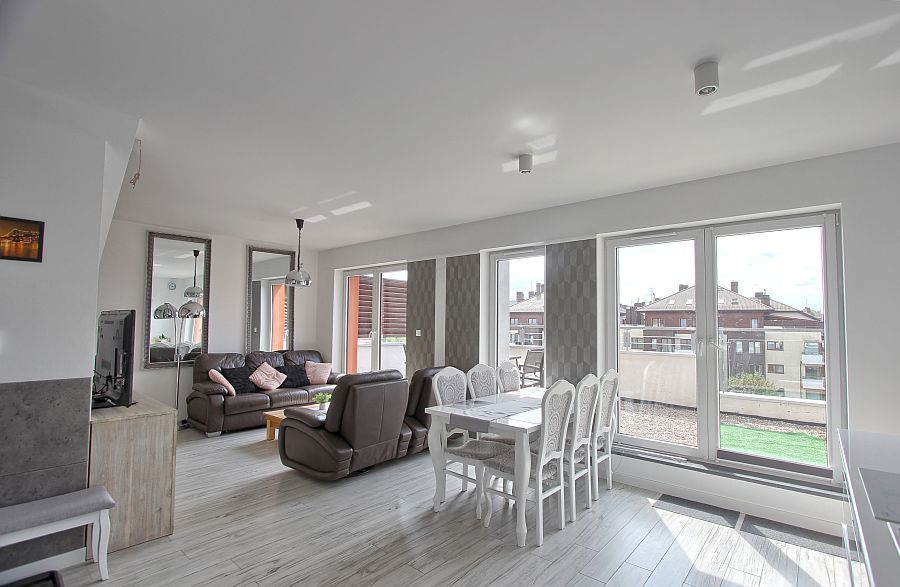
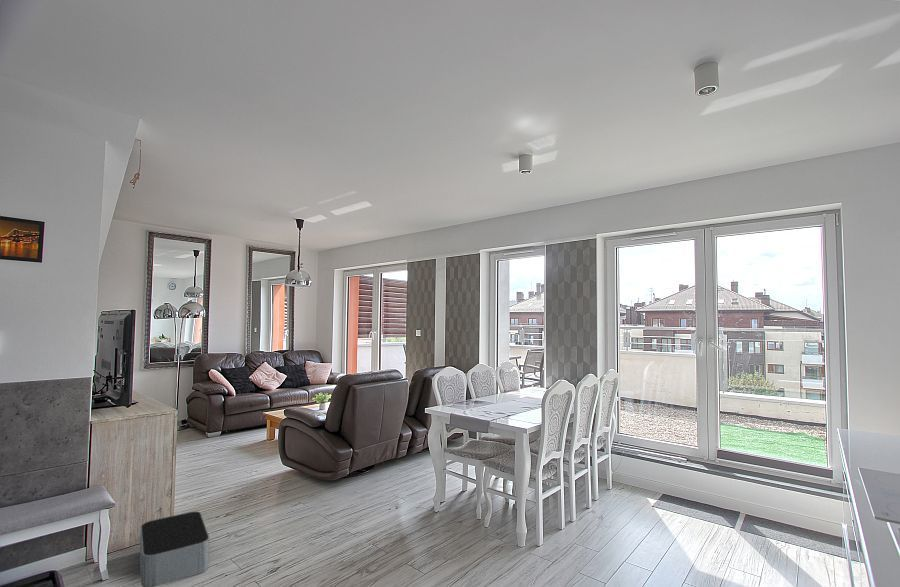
+ storage bin [139,511,210,587]
